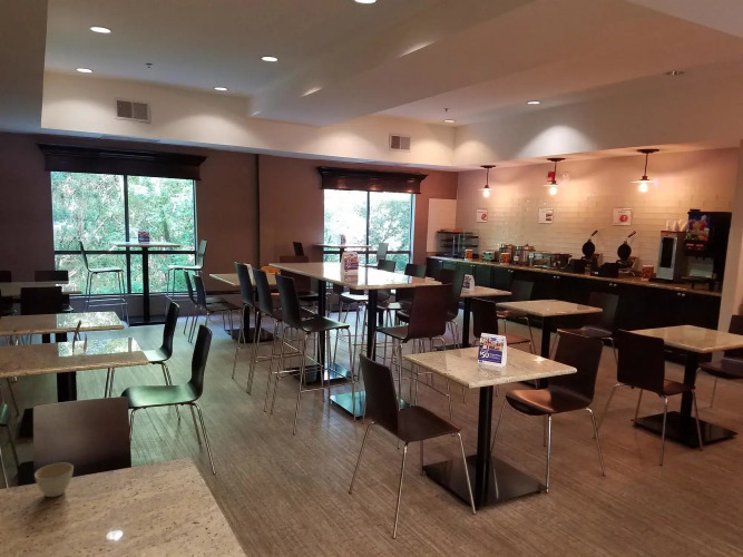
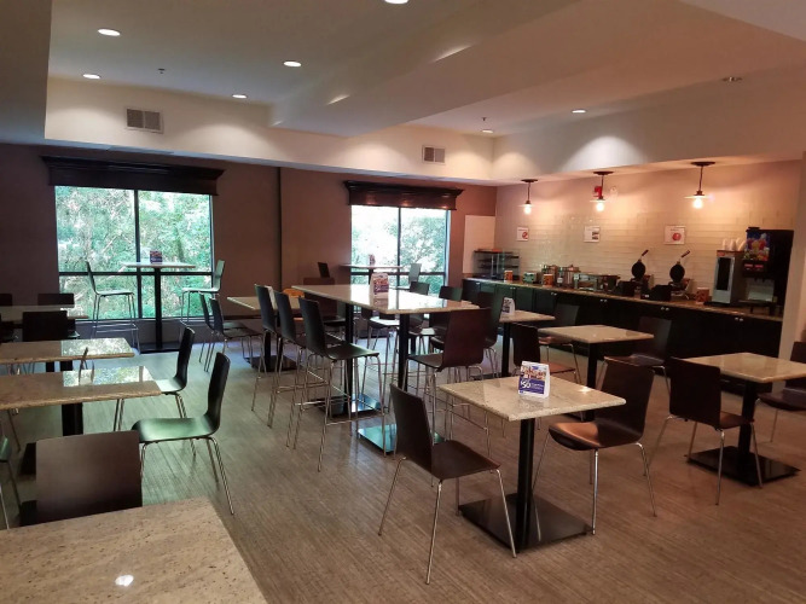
- flower pot [33,462,75,498]
